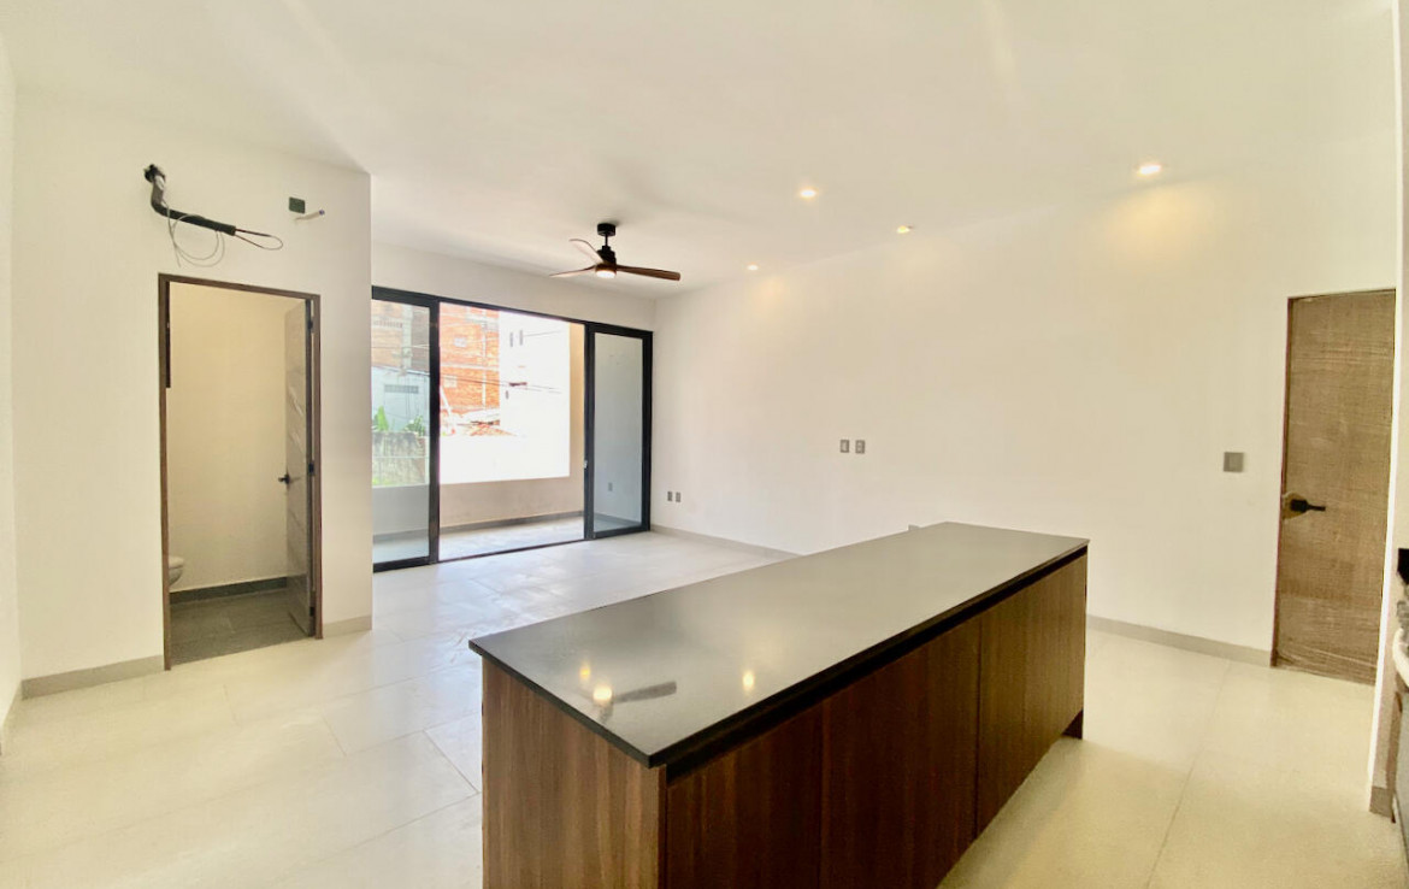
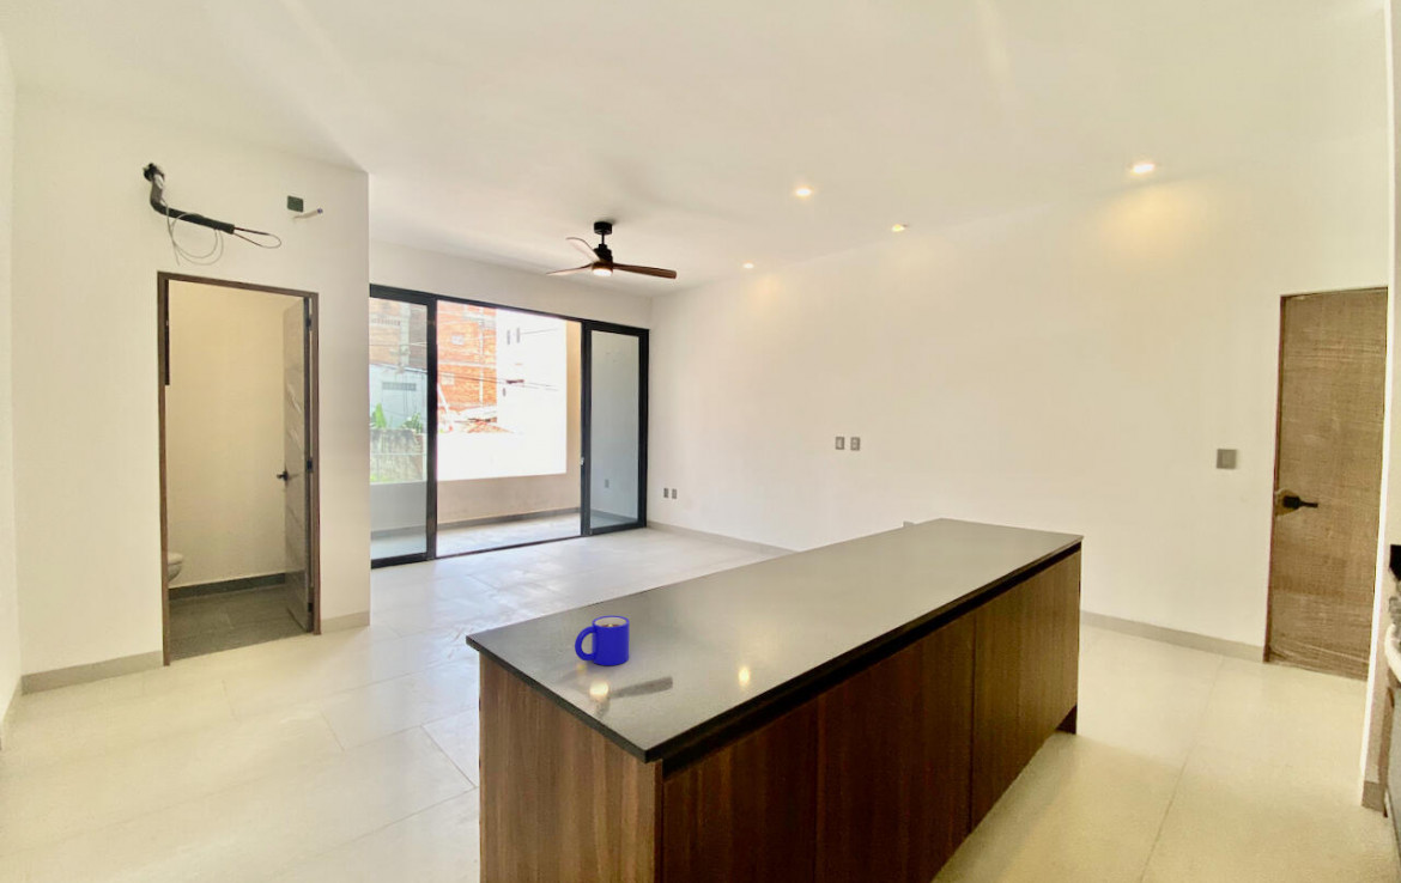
+ mug [574,615,631,666]
